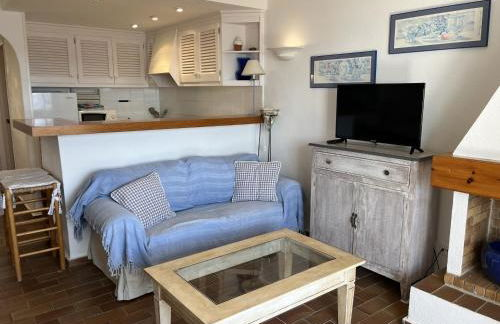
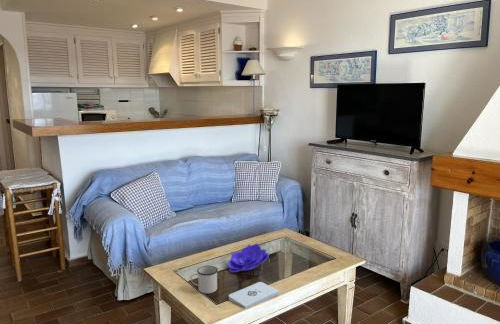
+ mug [190,265,219,294]
+ decorative bowl [224,242,270,273]
+ notepad [228,281,280,310]
